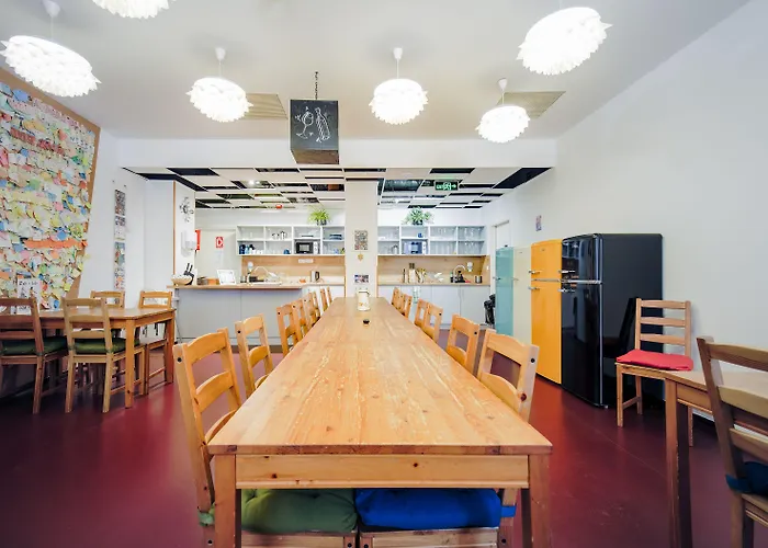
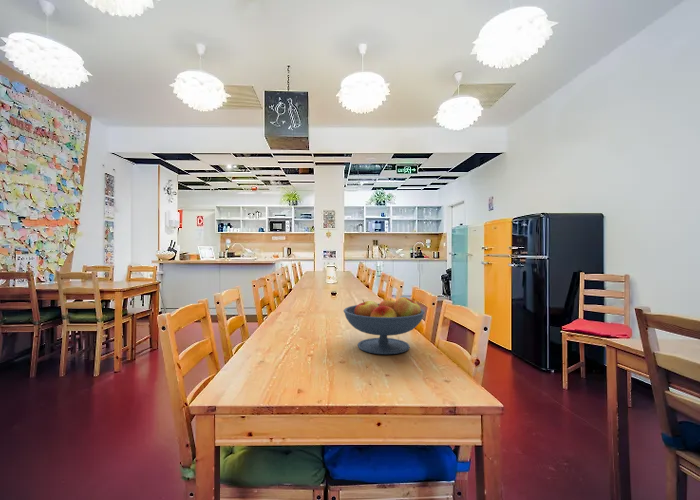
+ fruit bowl [343,296,426,355]
